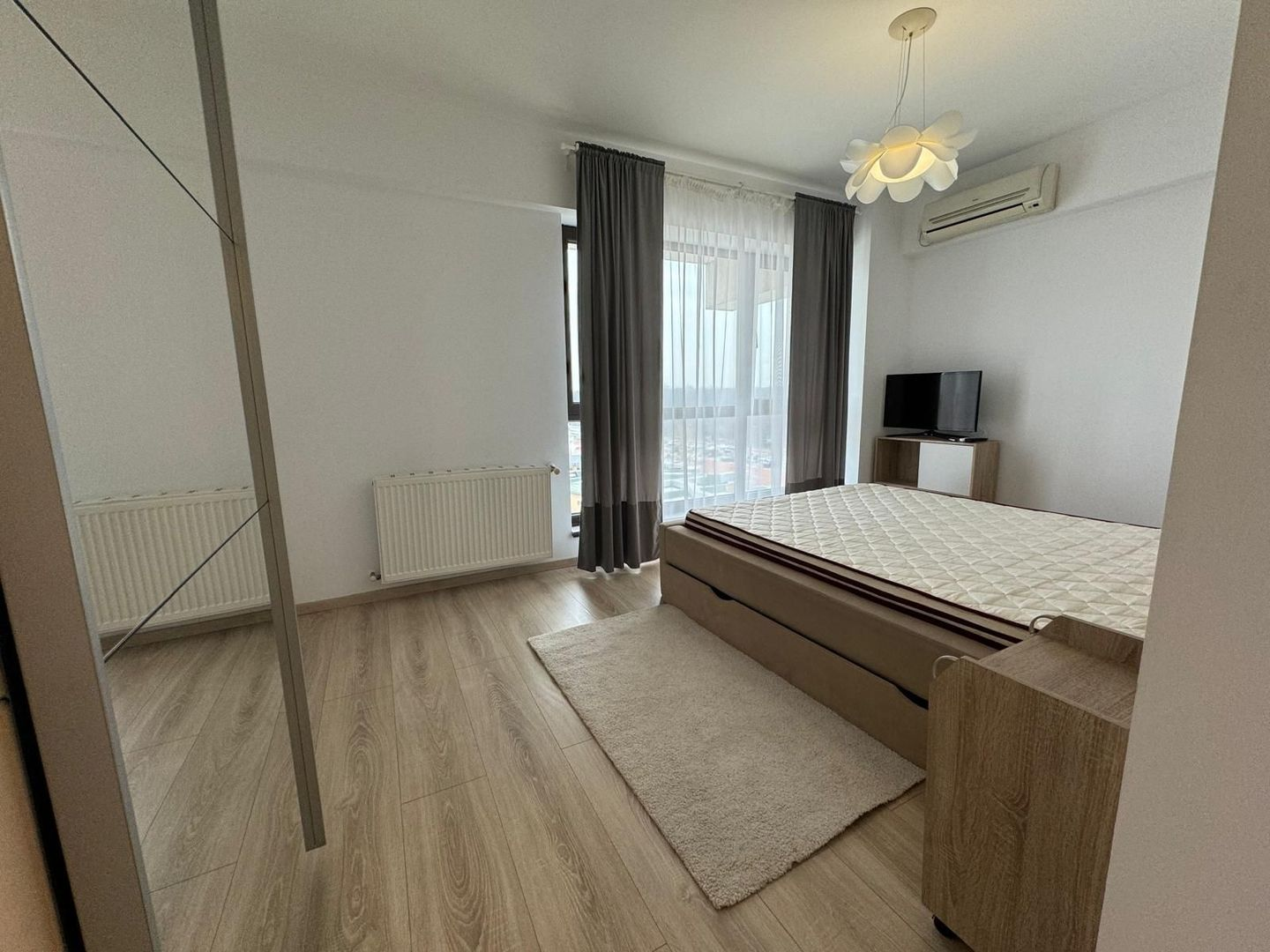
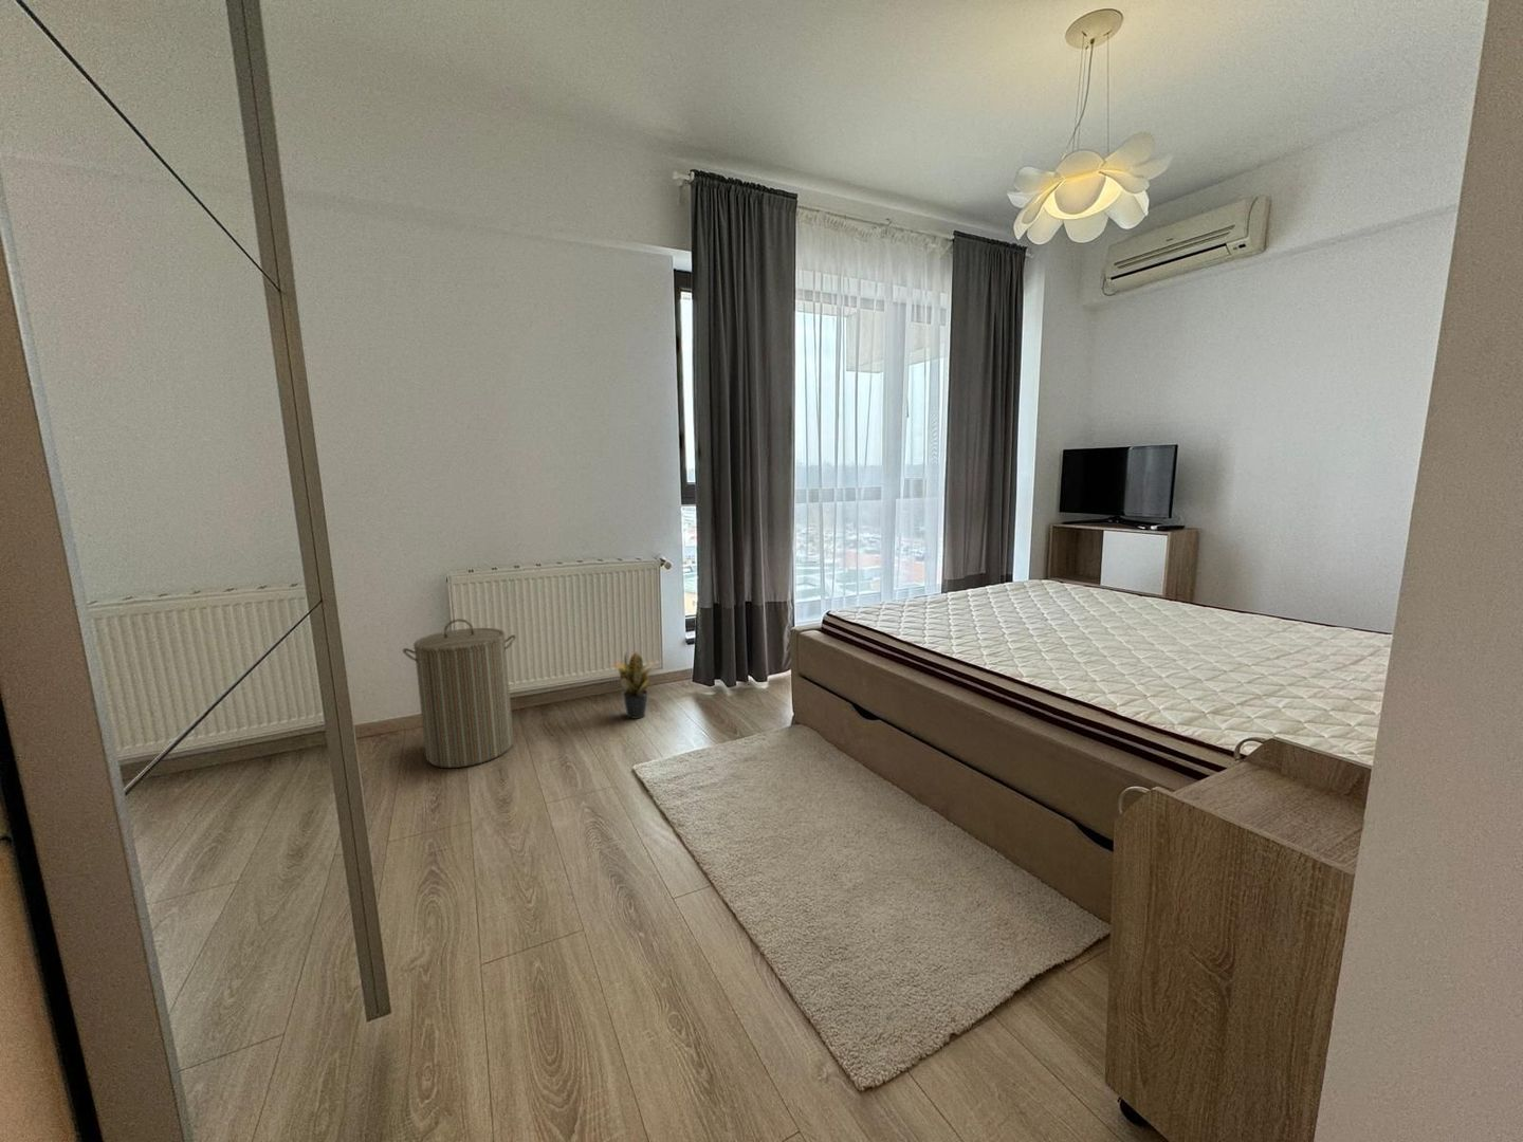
+ potted plant [614,650,654,720]
+ laundry hamper [402,618,517,769]
